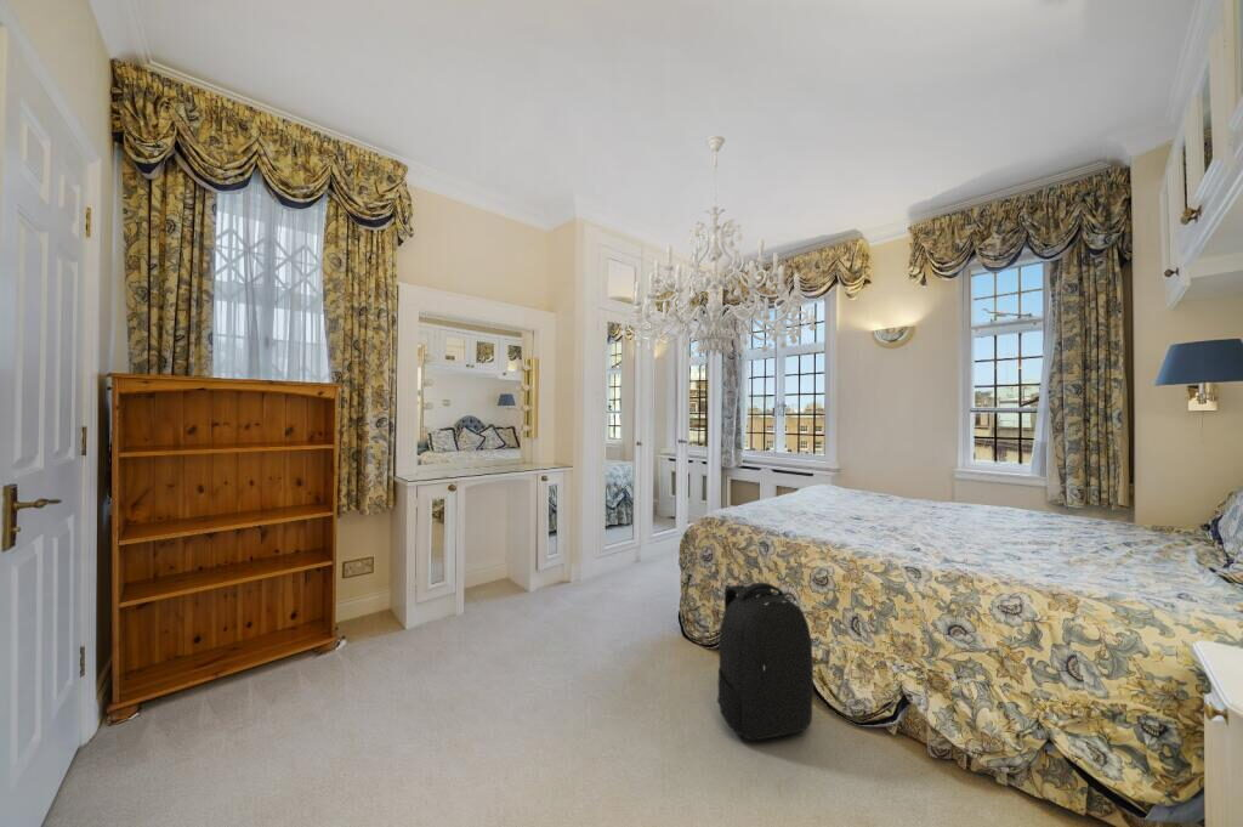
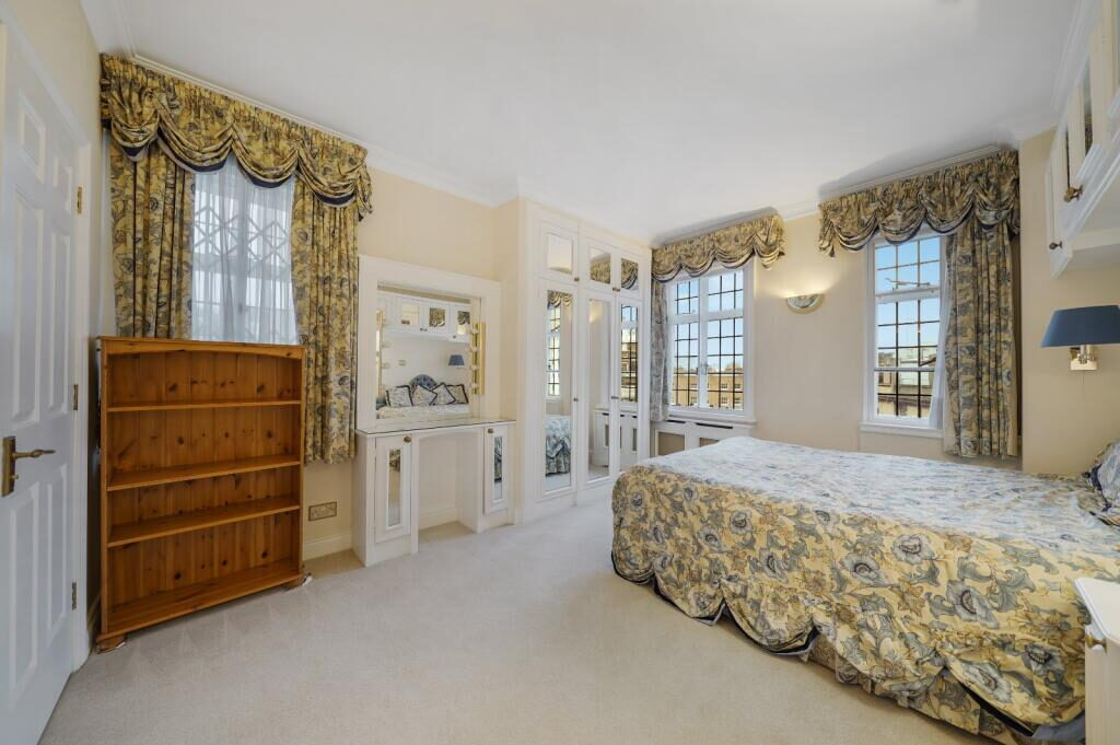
- chandelier [619,134,817,357]
- backpack [716,582,815,741]
